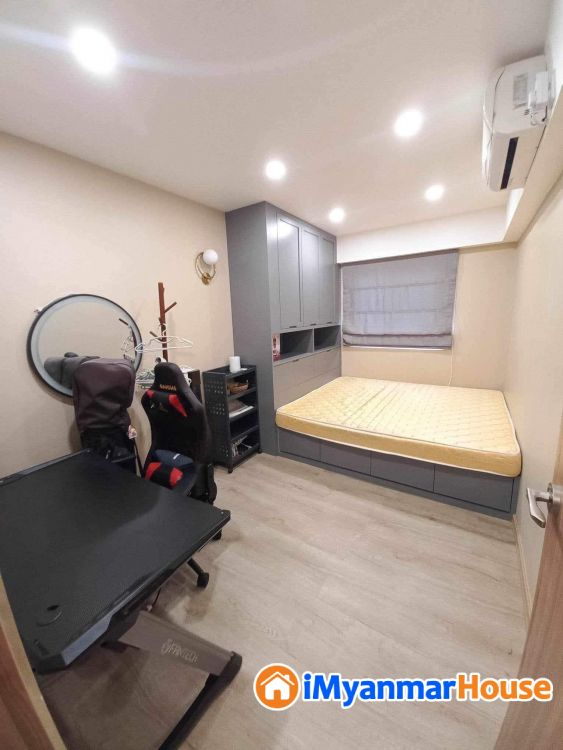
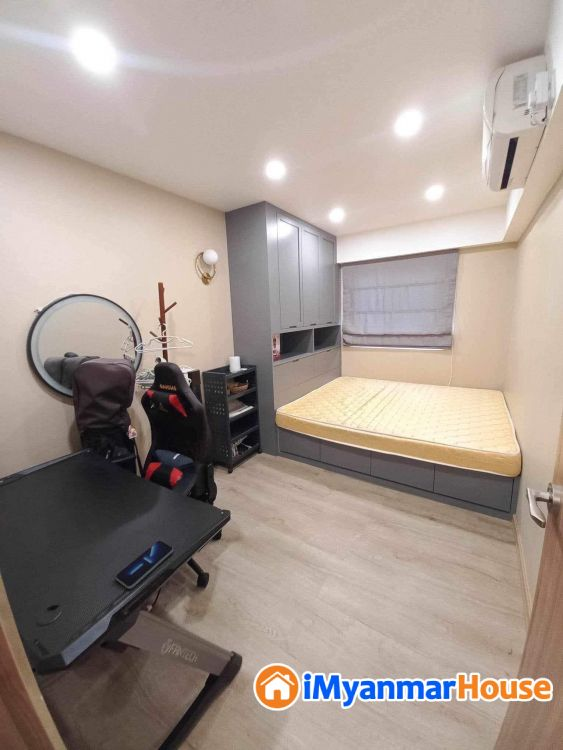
+ smartphone [115,540,174,590]
